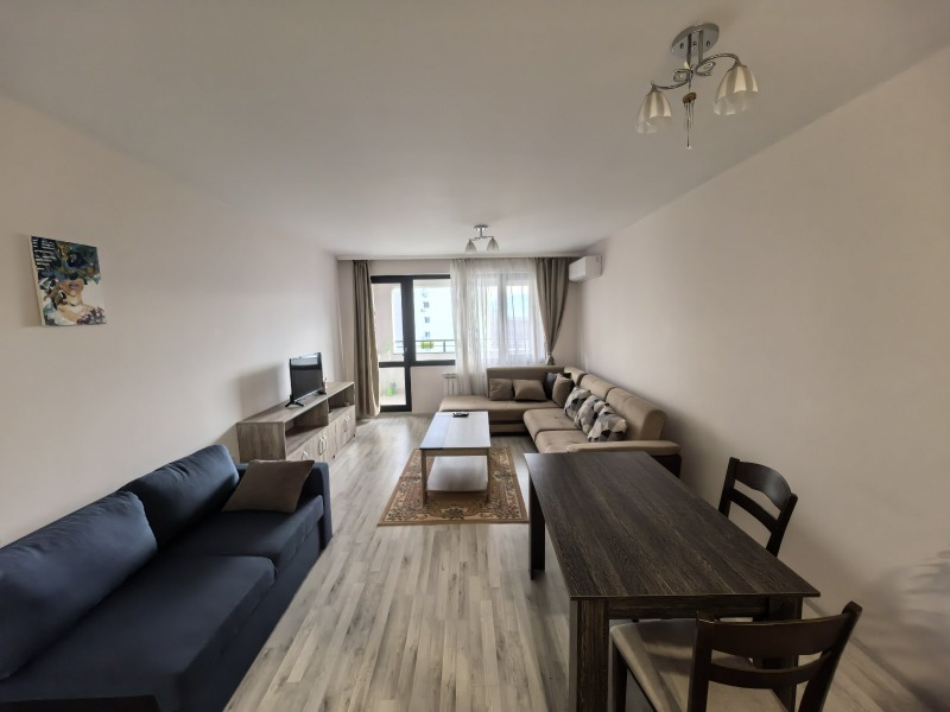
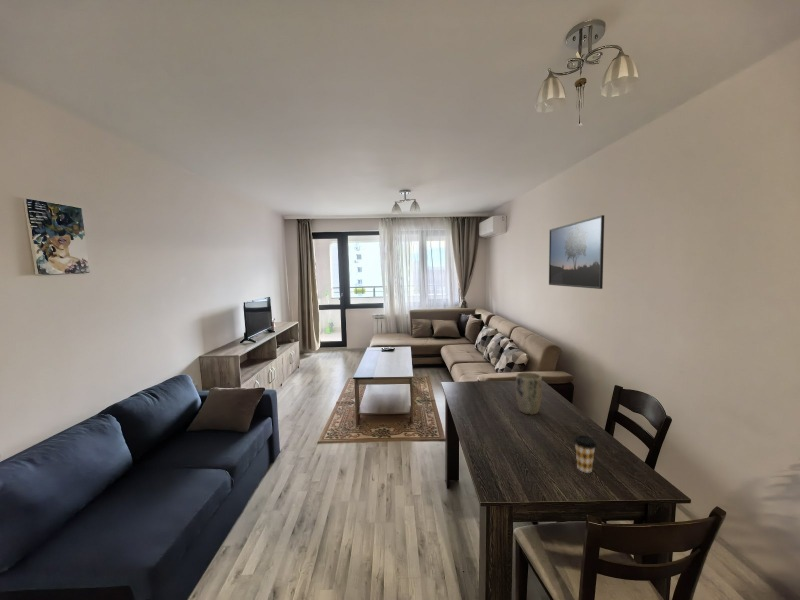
+ plant pot [515,371,543,416]
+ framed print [548,214,605,290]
+ coffee cup [573,434,598,474]
